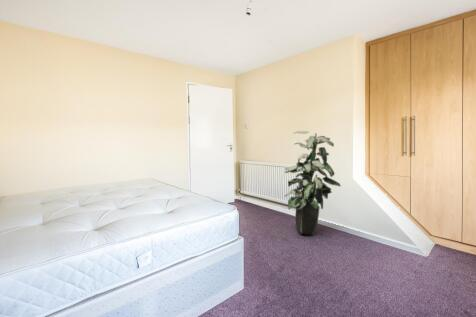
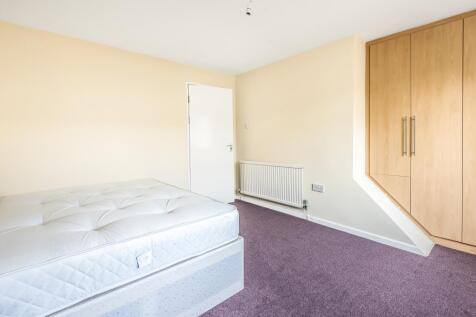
- indoor plant [283,130,342,236]
